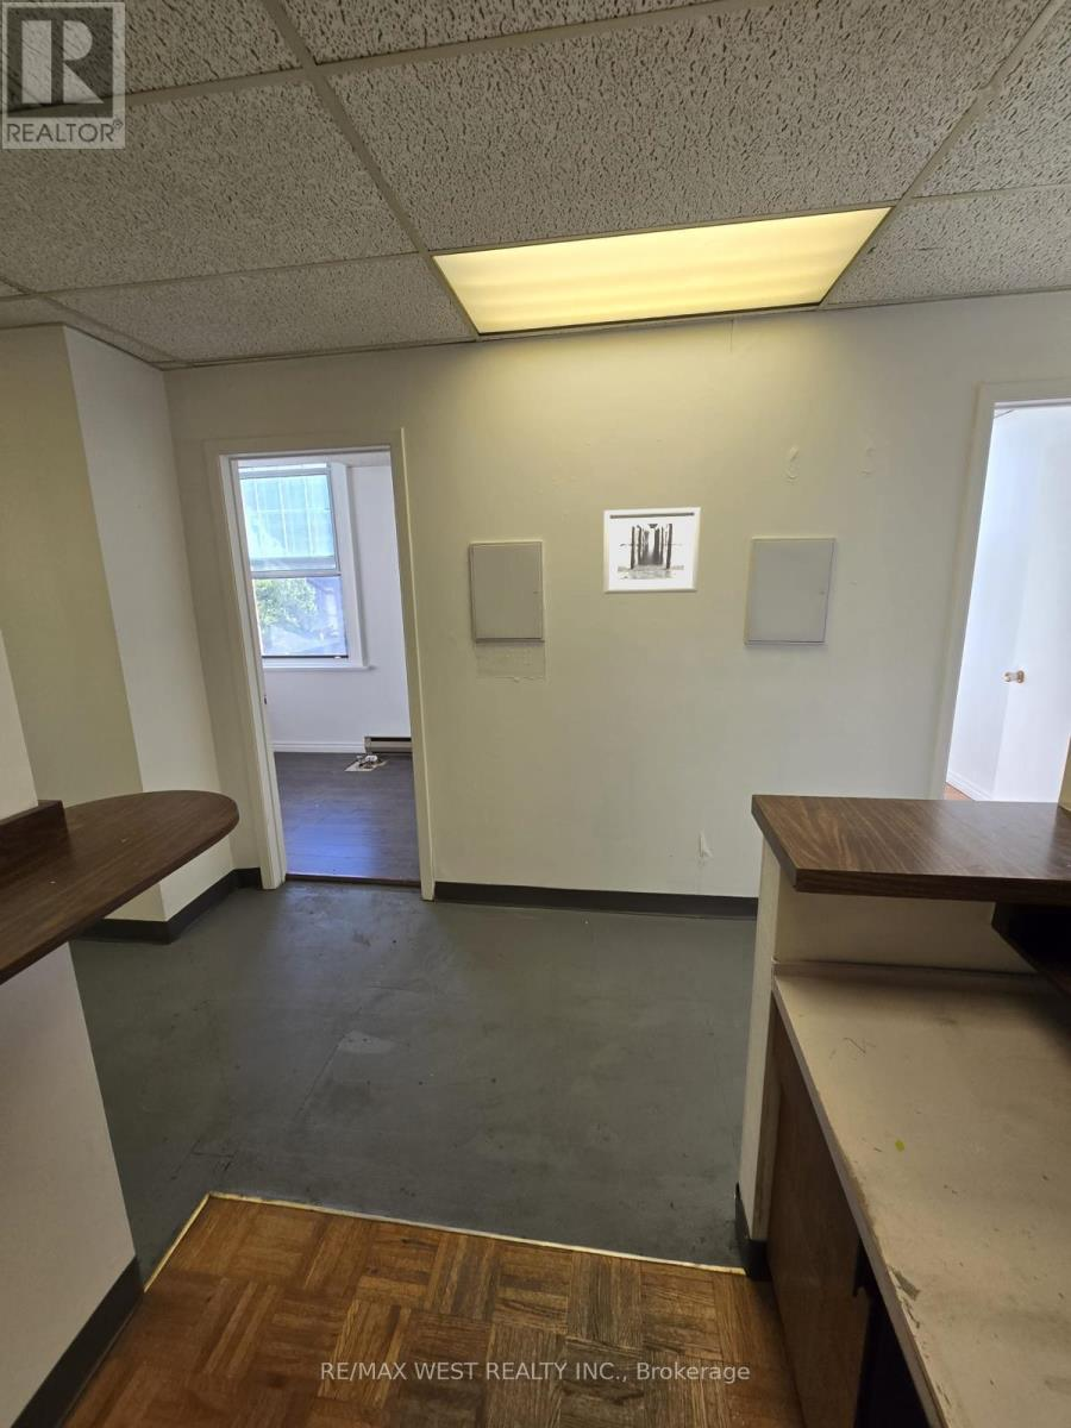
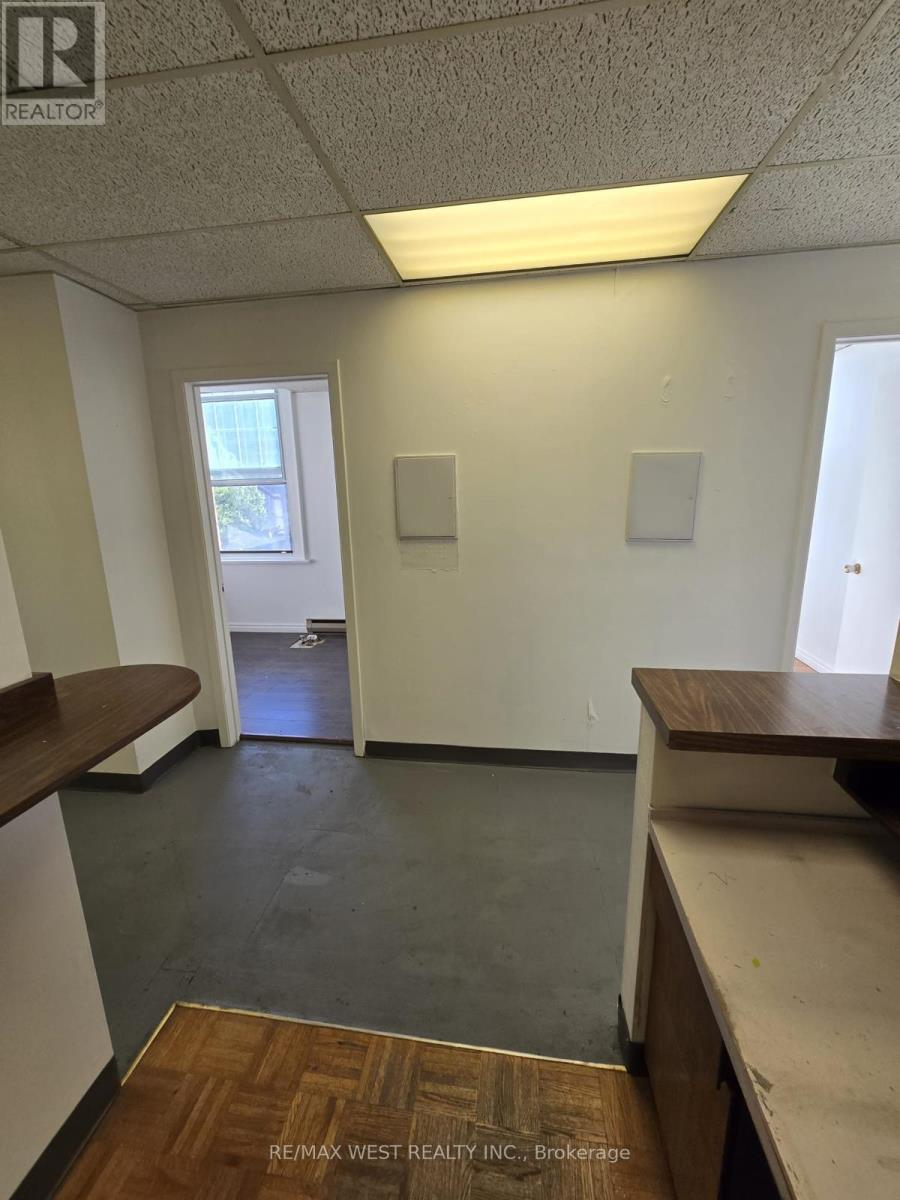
- wall art [602,506,702,595]
